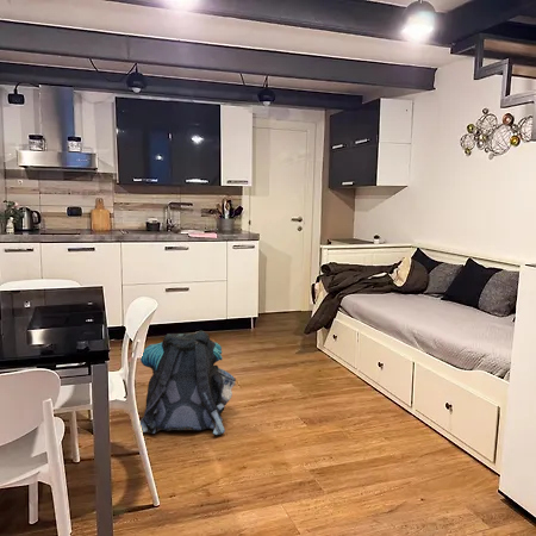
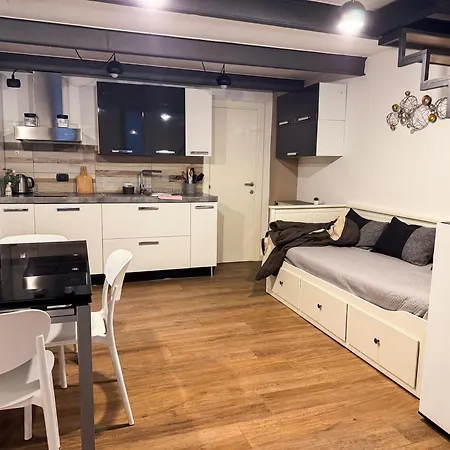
- backpack [139,329,237,436]
